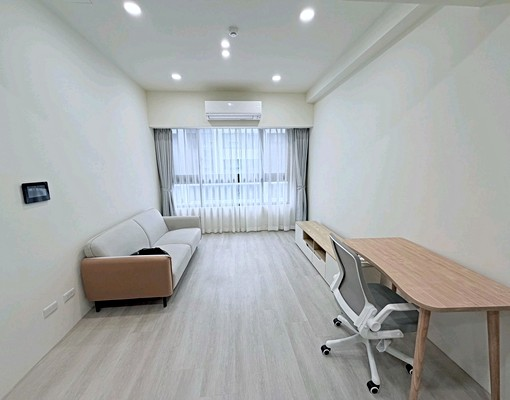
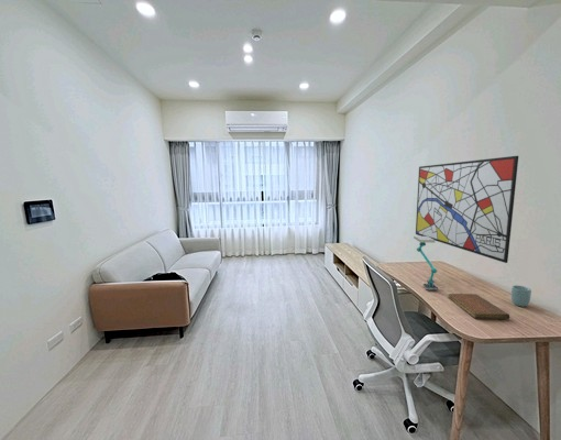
+ notebook [448,293,510,320]
+ wall art [415,155,519,264]
+ cup [510,285,532,308]
+ desk lamp [413,235,439,292]
